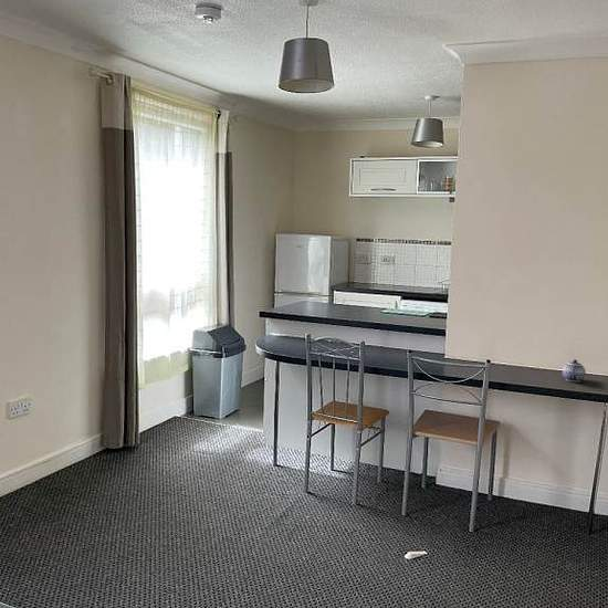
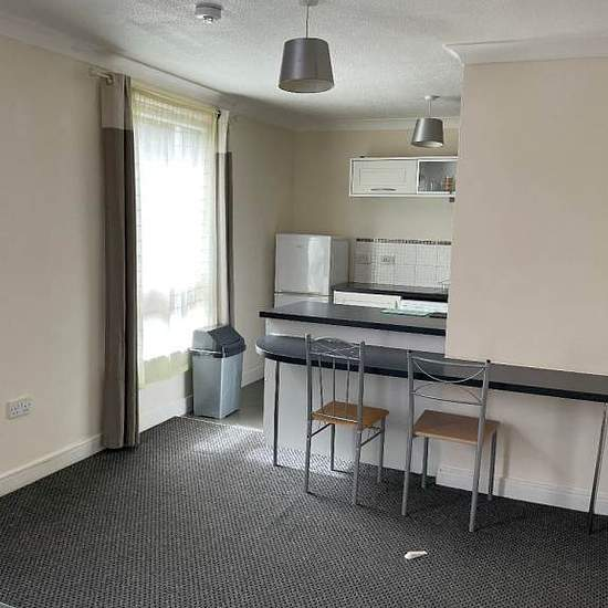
- teapot [562,358,587,382]
